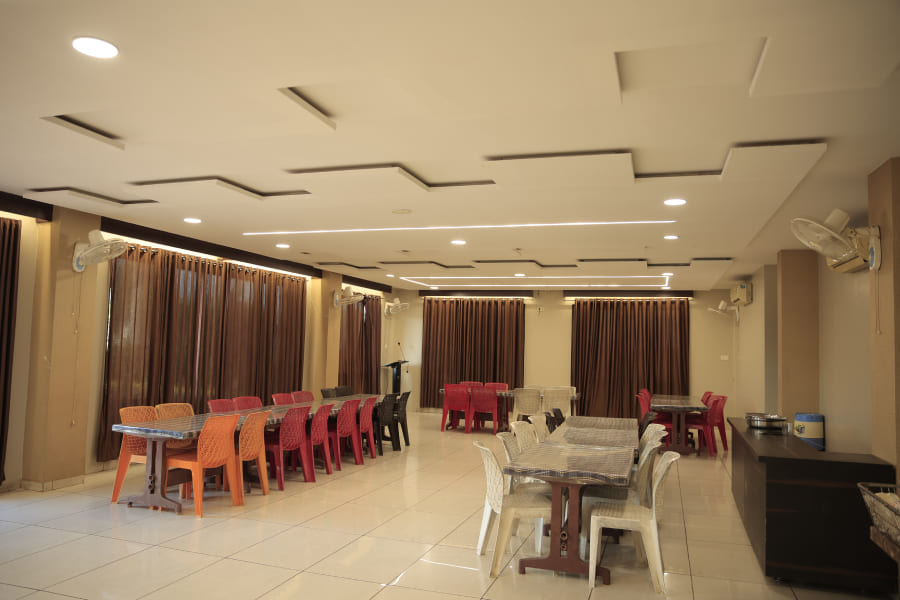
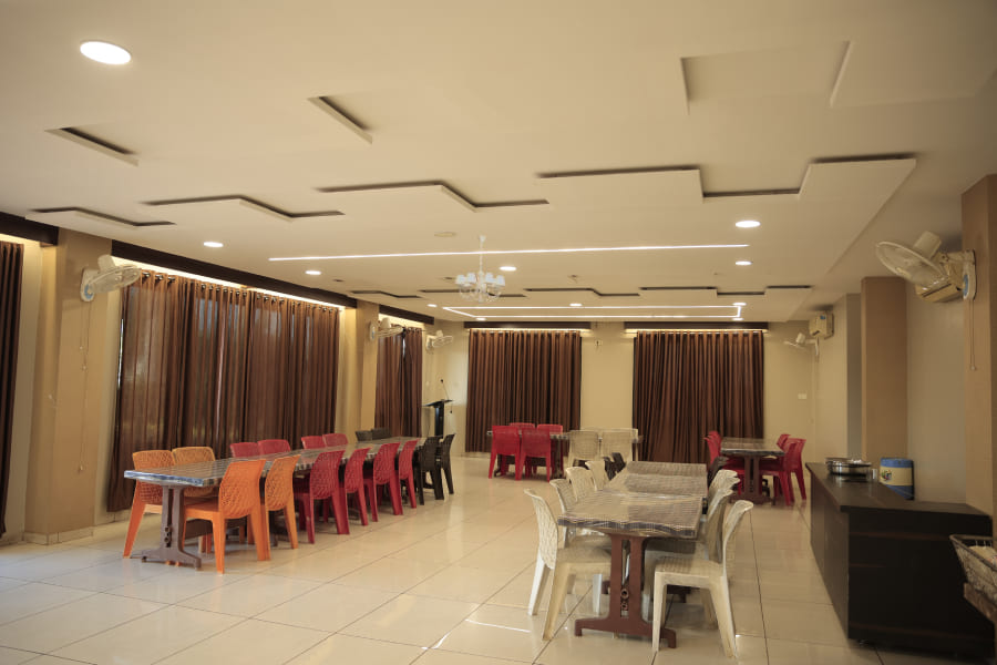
+ chandelier [454,235,506,305]
